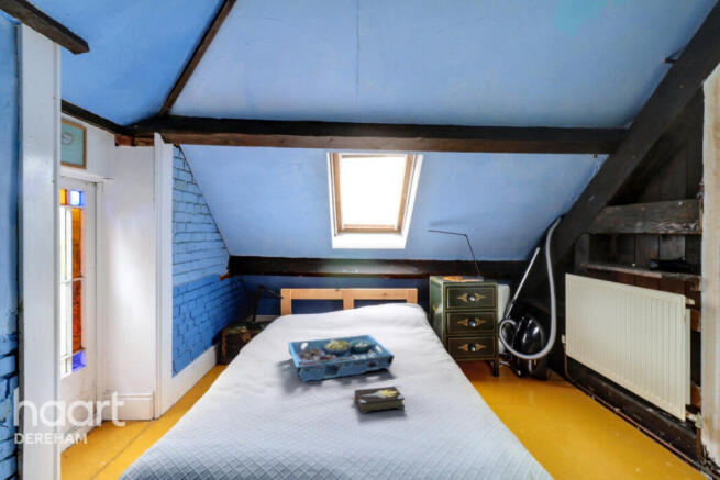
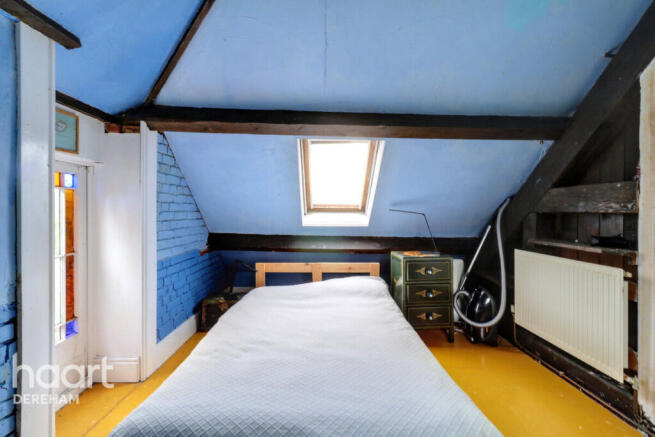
- serving tray [287,334,396,383]
- hardback book [350,386,406,414]
